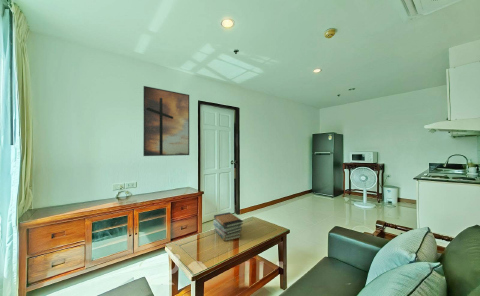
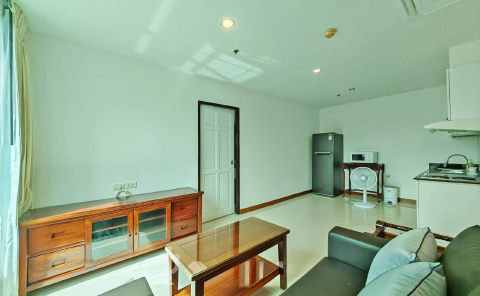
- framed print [142,85,190,157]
- book stack [212,211,244,242]
